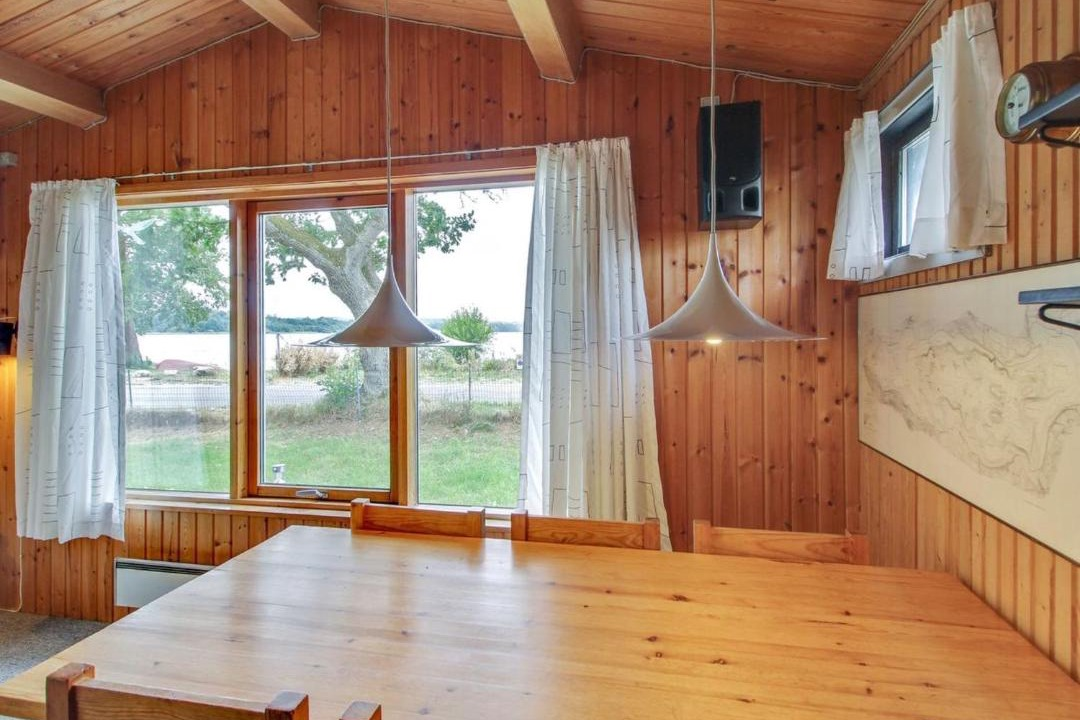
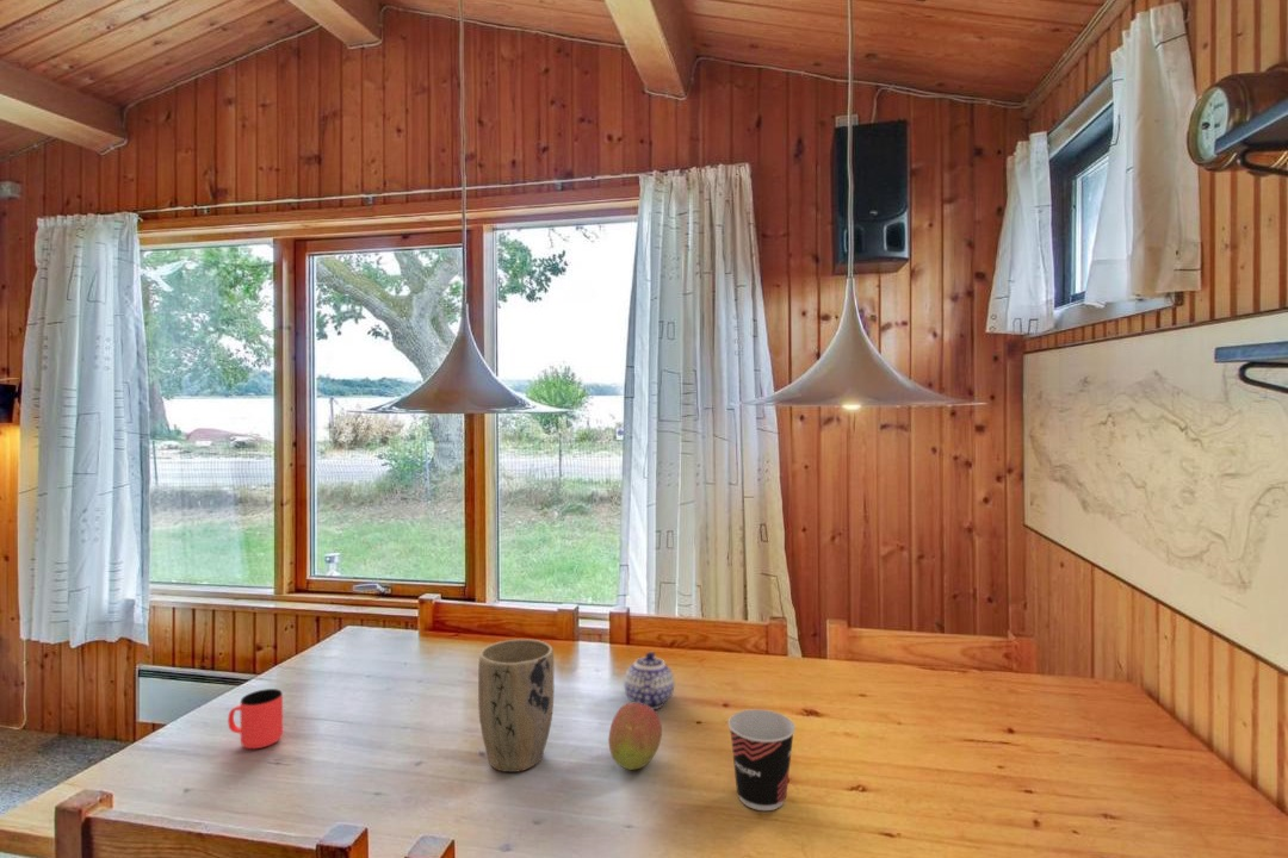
+ fruit [608,702,663,771]
+ cup [227,688,284,750]
+ plant pot [477,638,555,773]
+ teapot [624,651,675,710]
+ cup [727,708,797,812]
